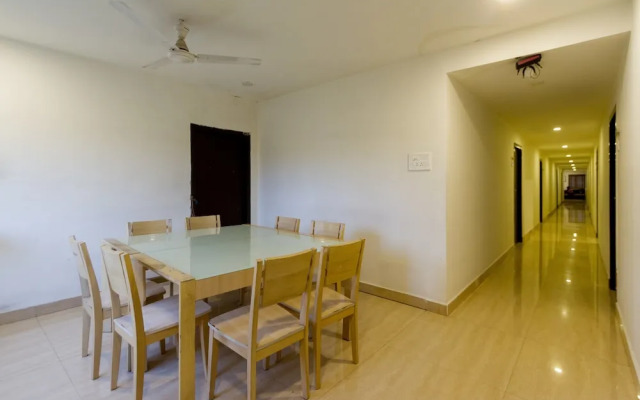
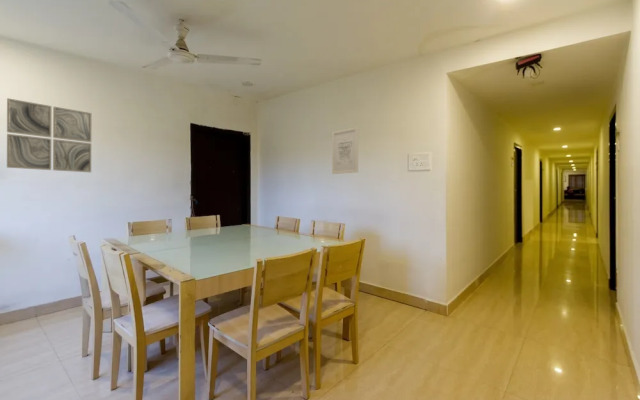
+ wall art [331,126,359,175]
+ wall art [6,97,92,173]
